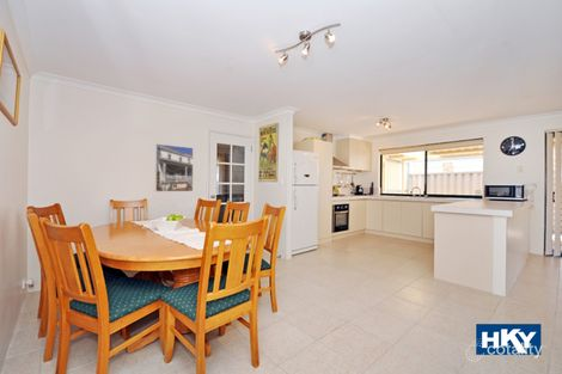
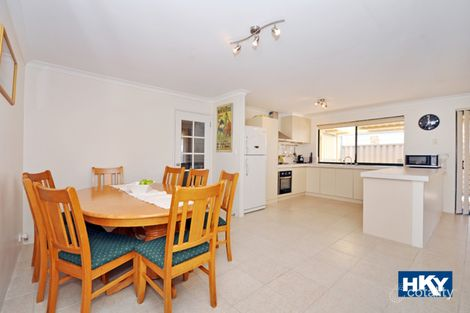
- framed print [154,142,195,192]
